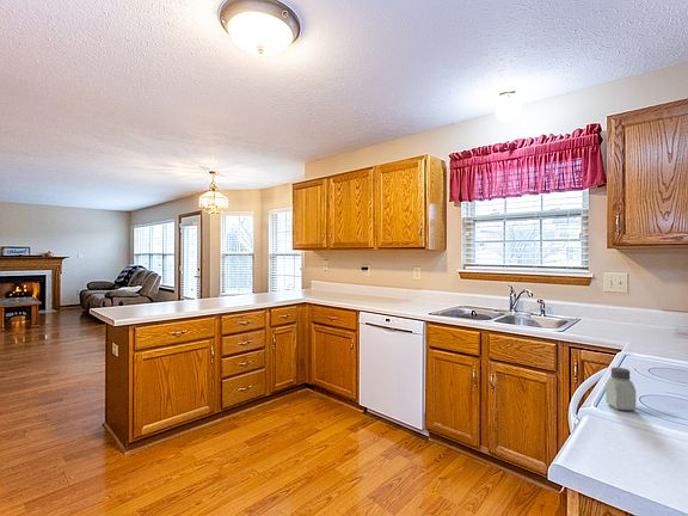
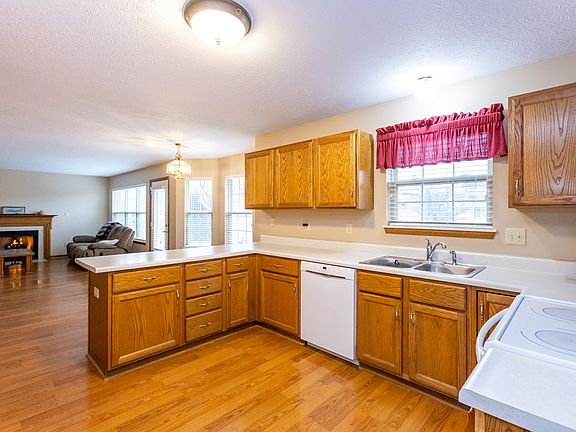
- saltshaker [604,367,637,411]
